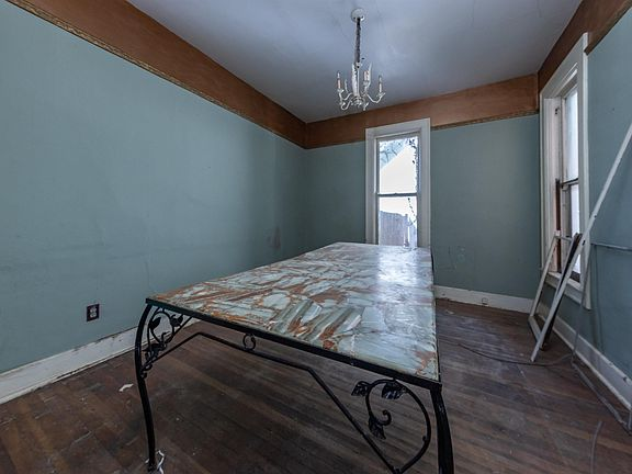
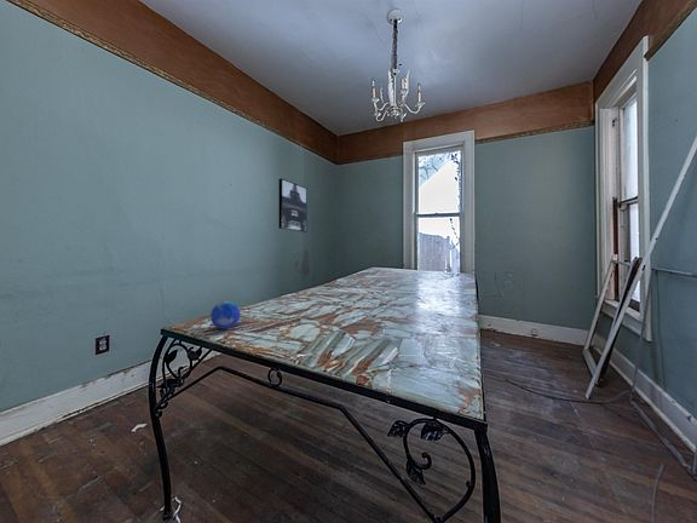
+ wall art [278,177,307,234]
+ decorative orb [209,300,241,331]
